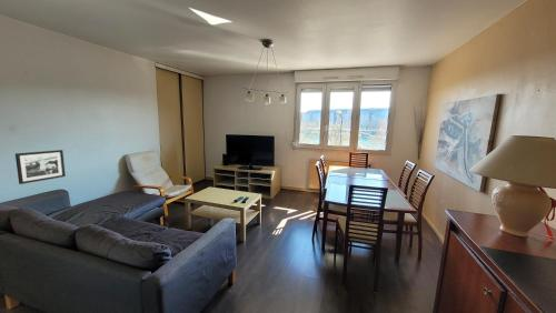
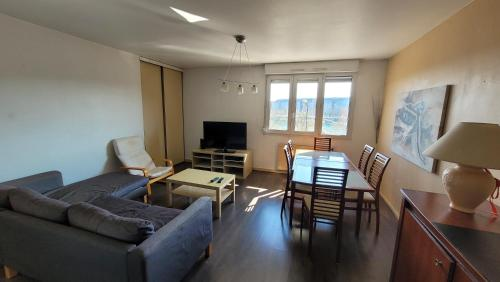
- picture frame [14,149,67,185]
